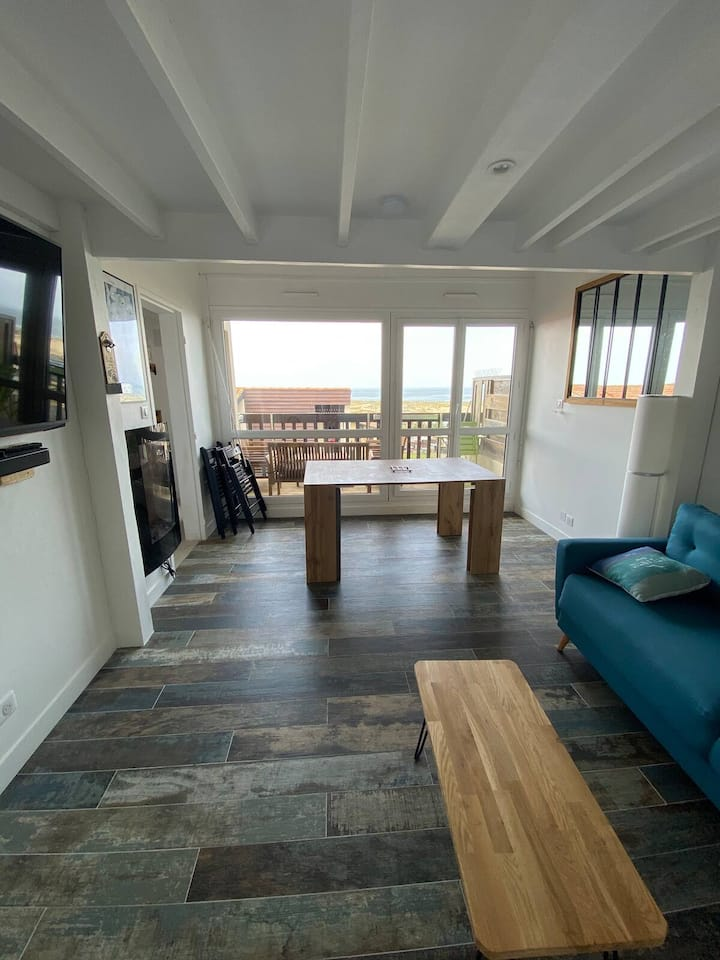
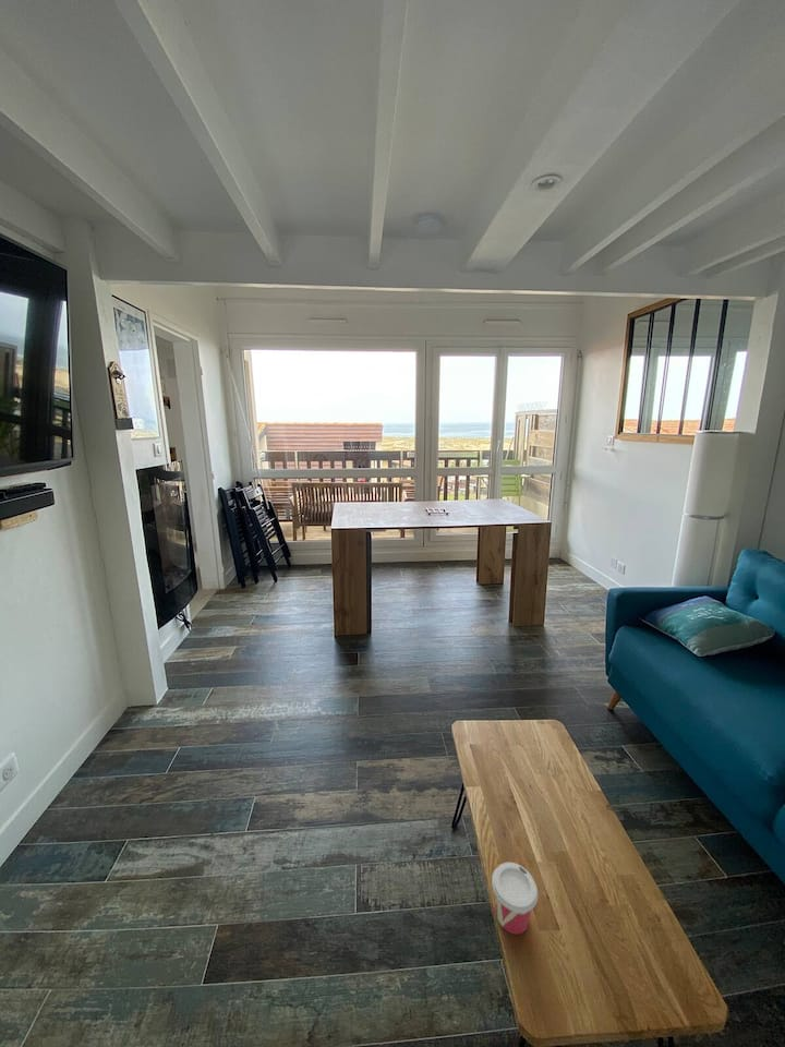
+ cup [491,862,539,936]
